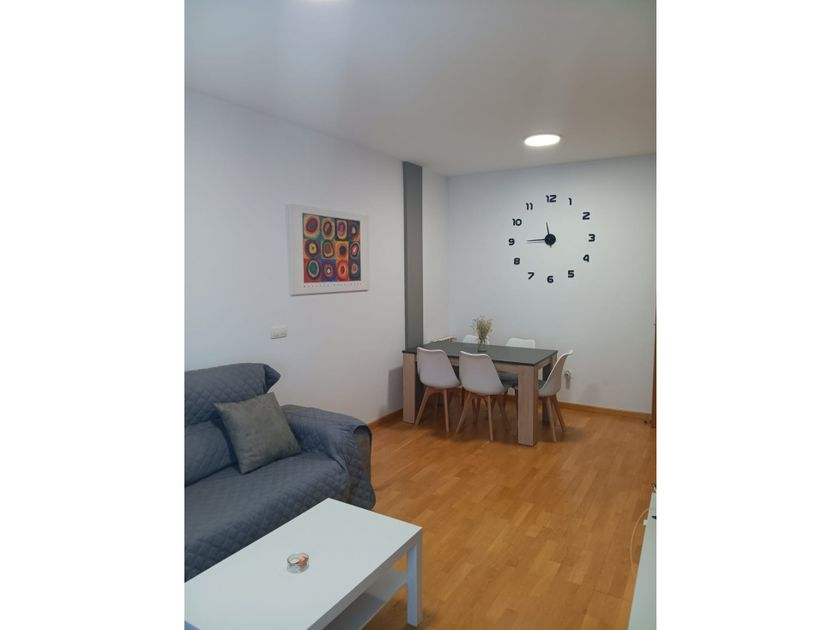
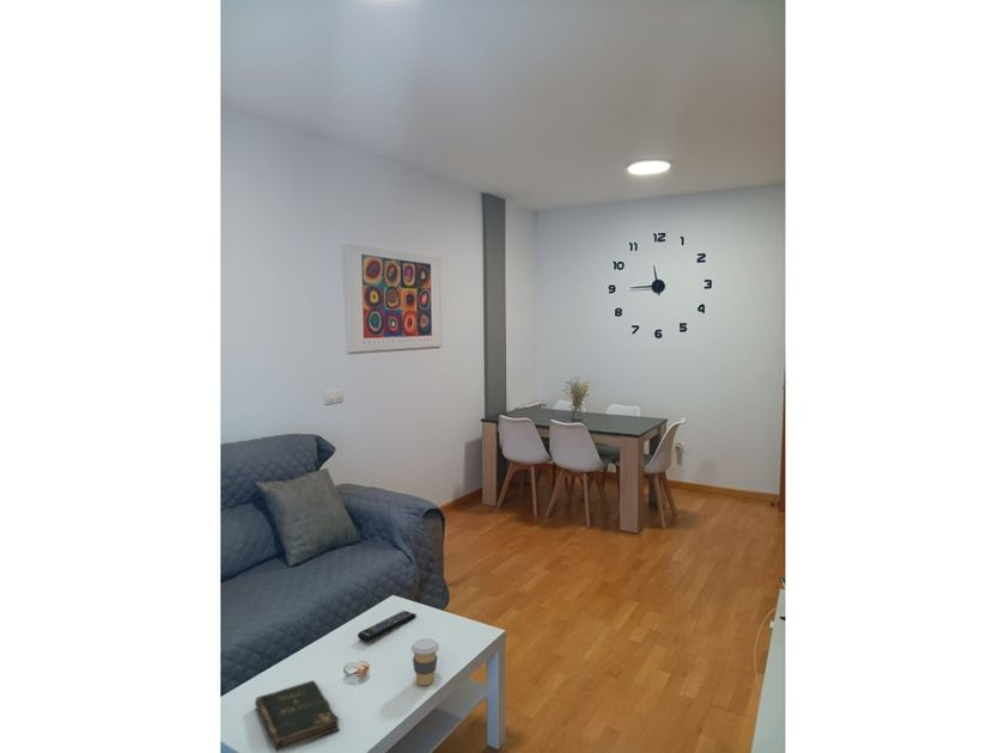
+ remote control [357,610,418,643]
+ coffee cup [410,637,440,686]
+ bible [254,679,341,753]
